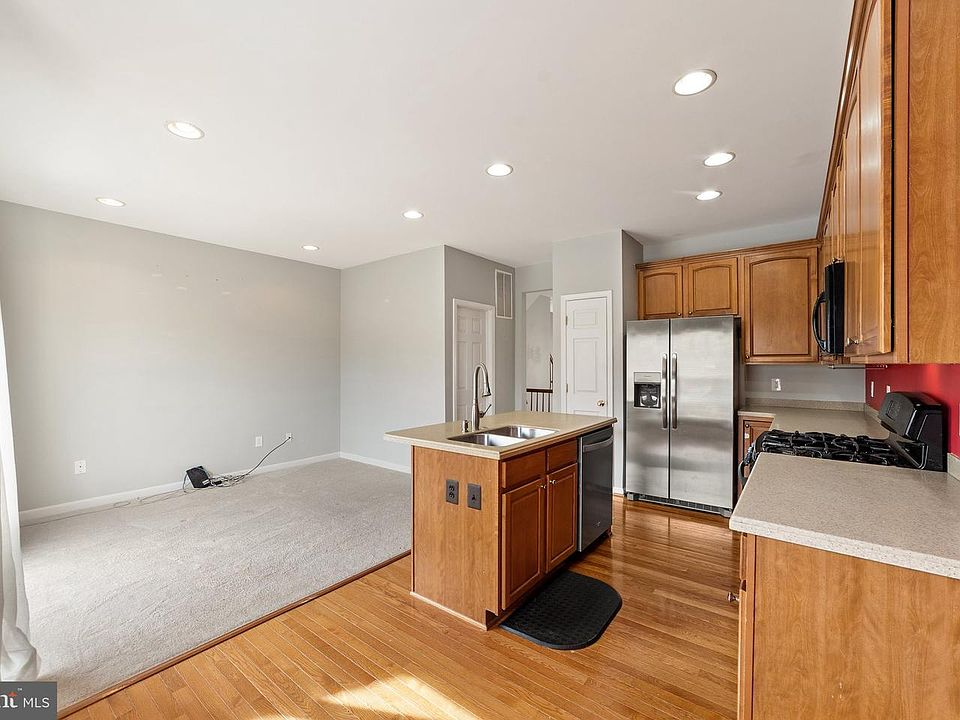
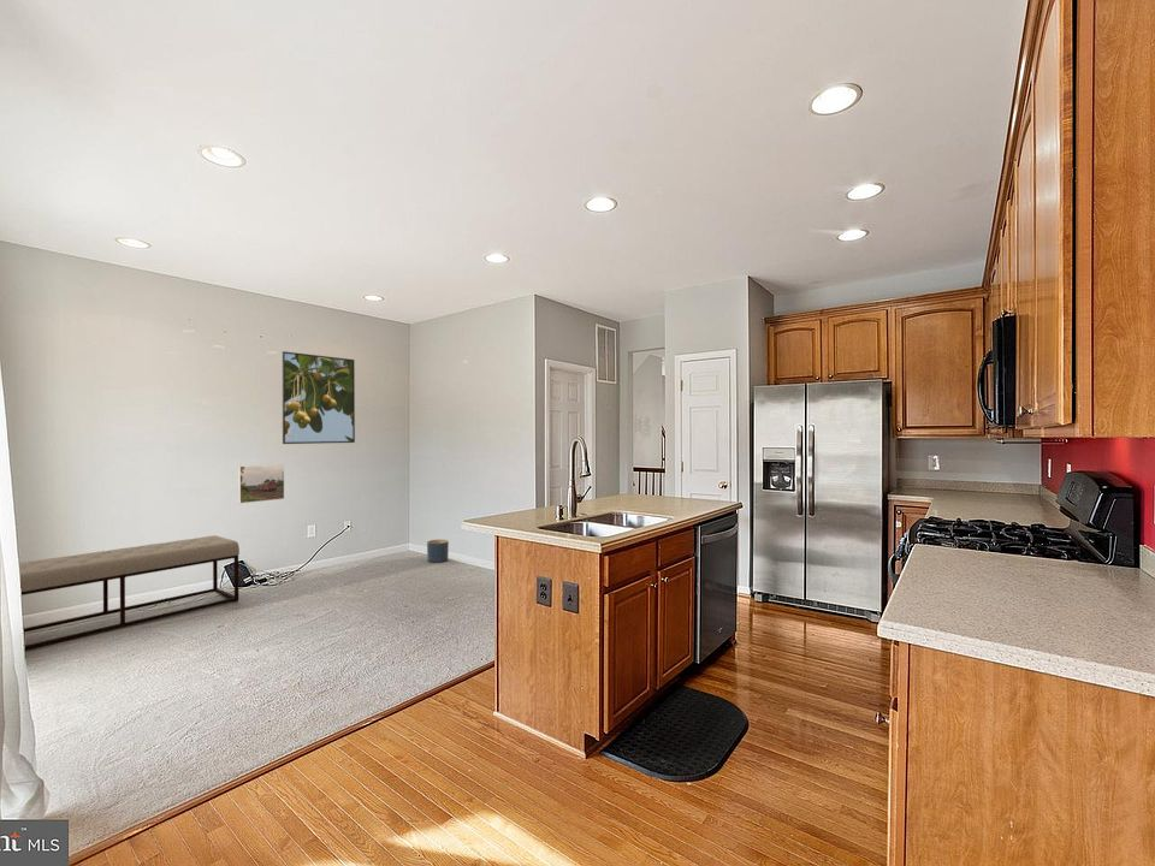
+ planter [426,538,450,564]
+ bench [18,534,241,651]
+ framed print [237,463,285,504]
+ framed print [282,350,356,445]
